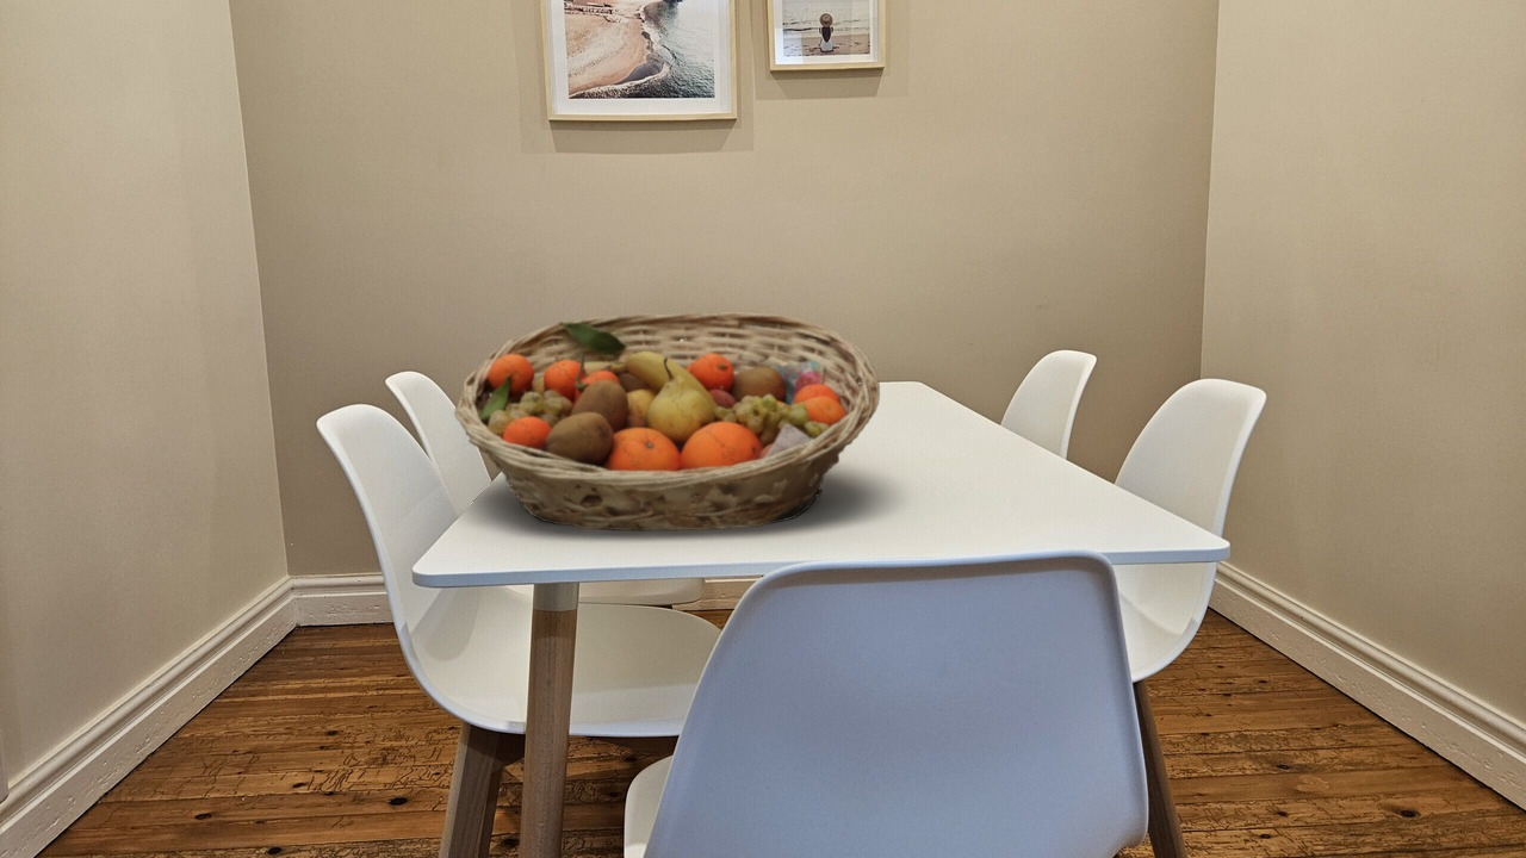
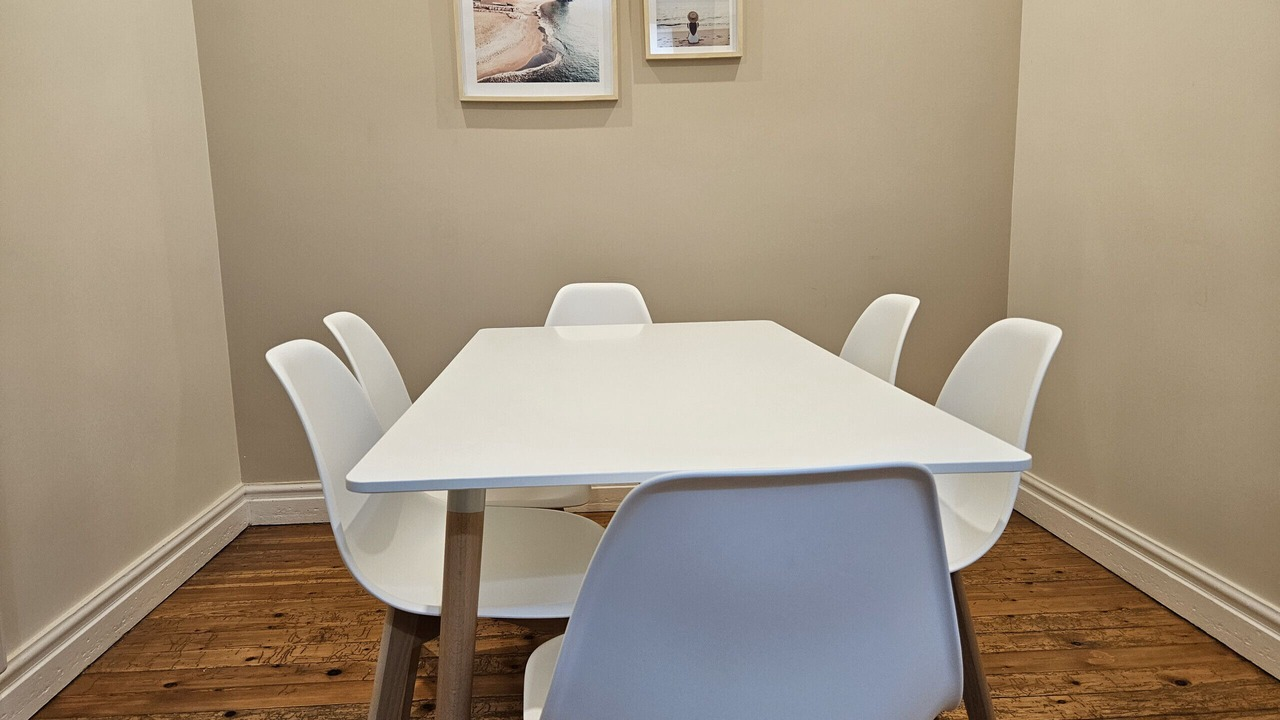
- fruit basket [453,311,881,531]
